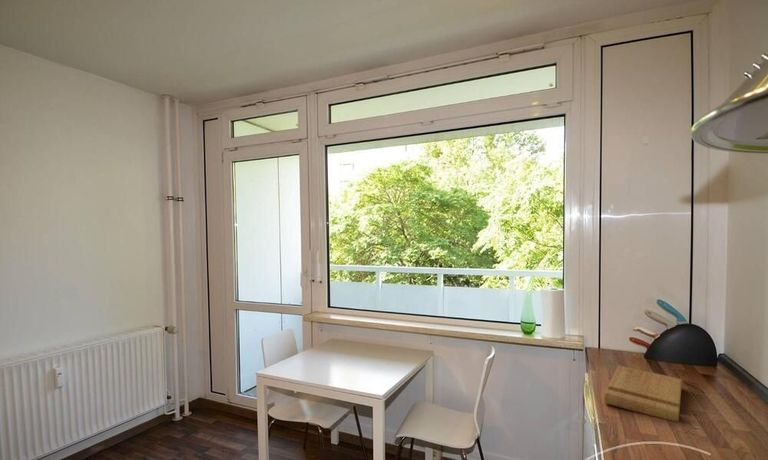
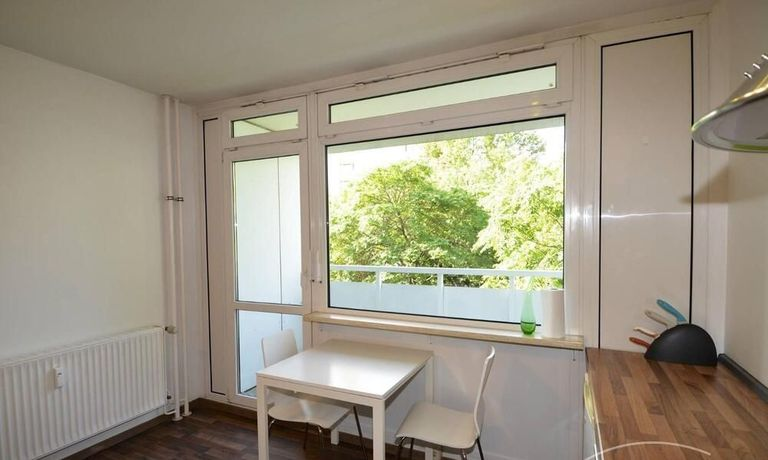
- cutting board [603,365,683,423]
